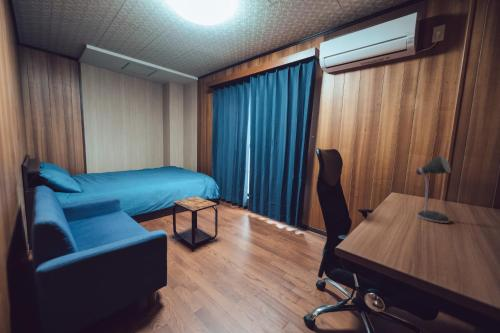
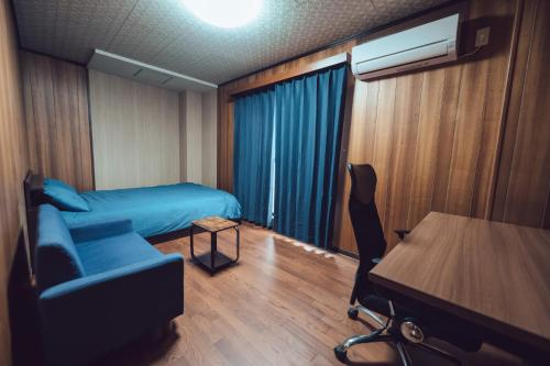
- desk lamp [414,155,452,224]
